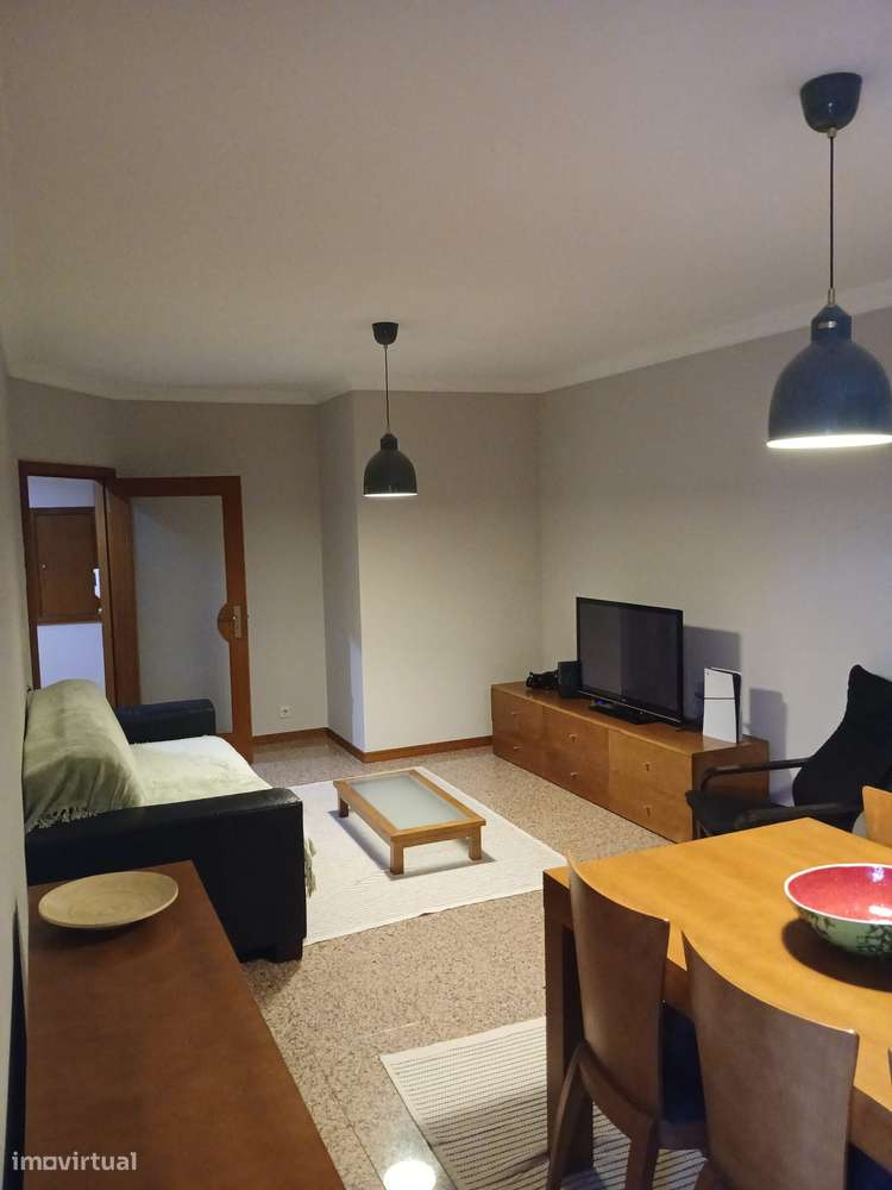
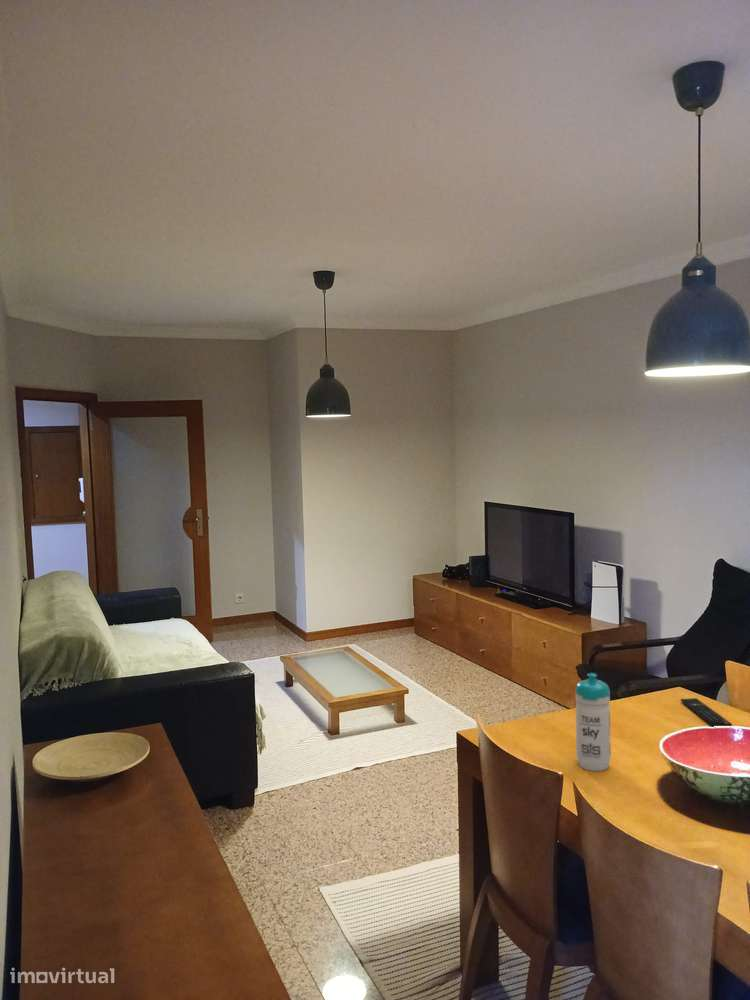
+ water bottle [574,672,612,772]
+ remote control [680,697,733,727]
